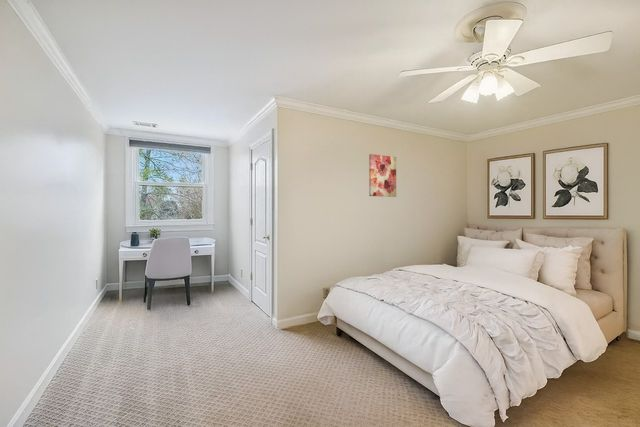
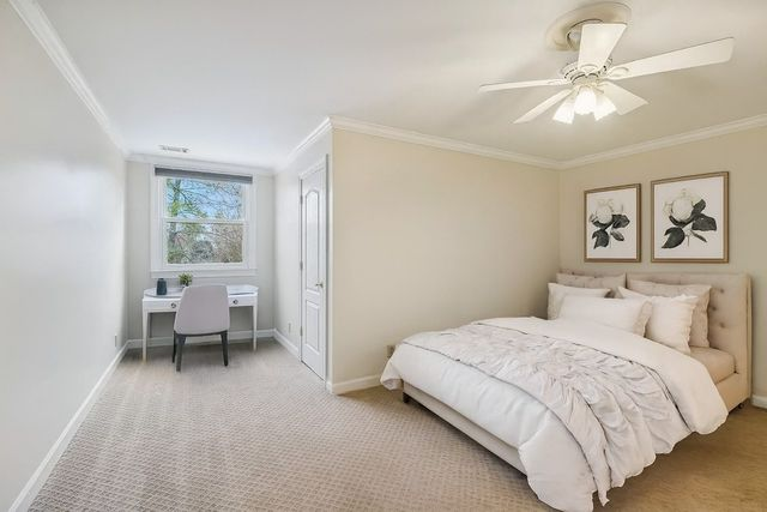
- wall art [368,153,397,198]
